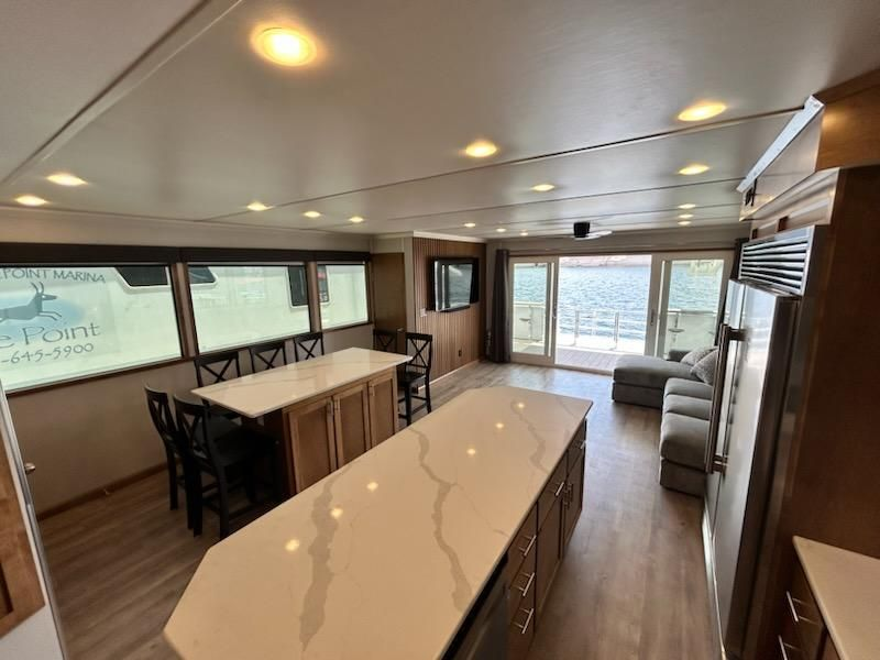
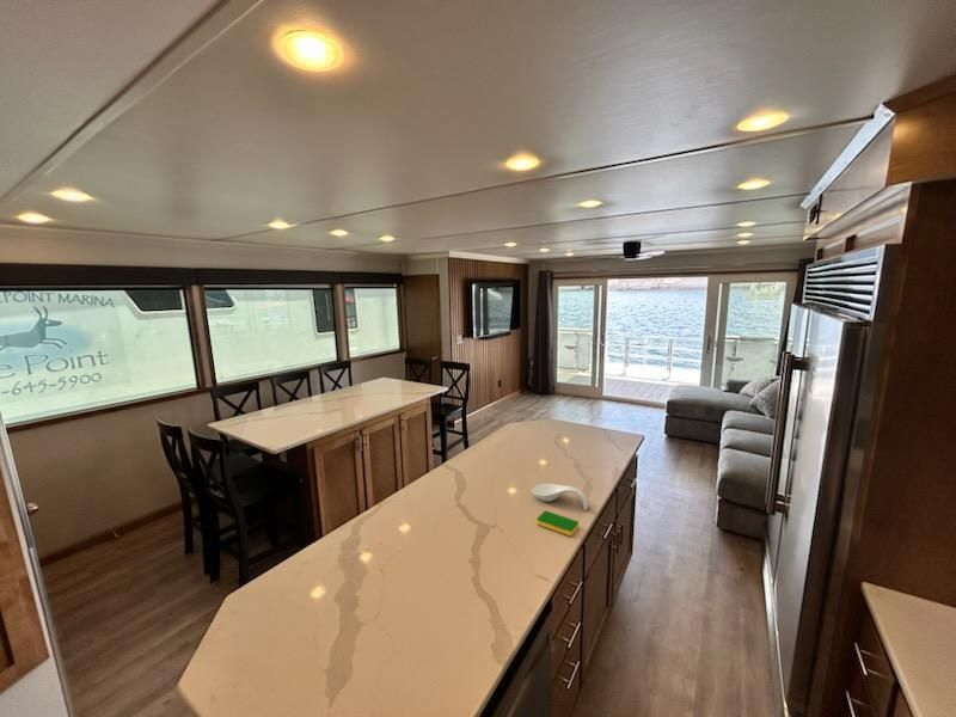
+ dish sponge [535,509,580,538]
+ spoon rest [532,483,590,511]
